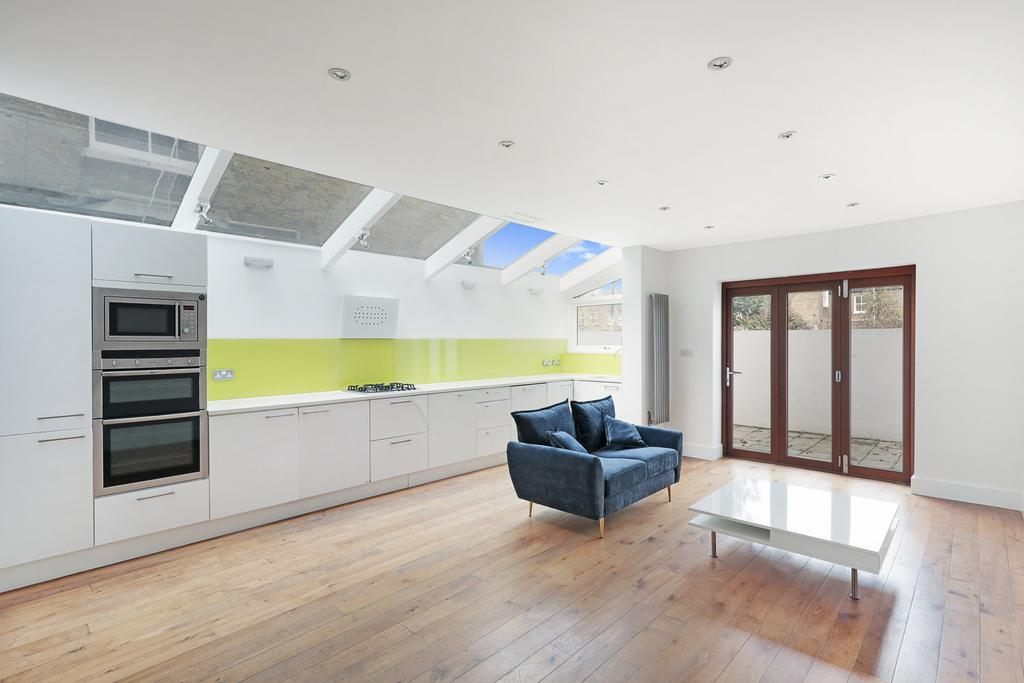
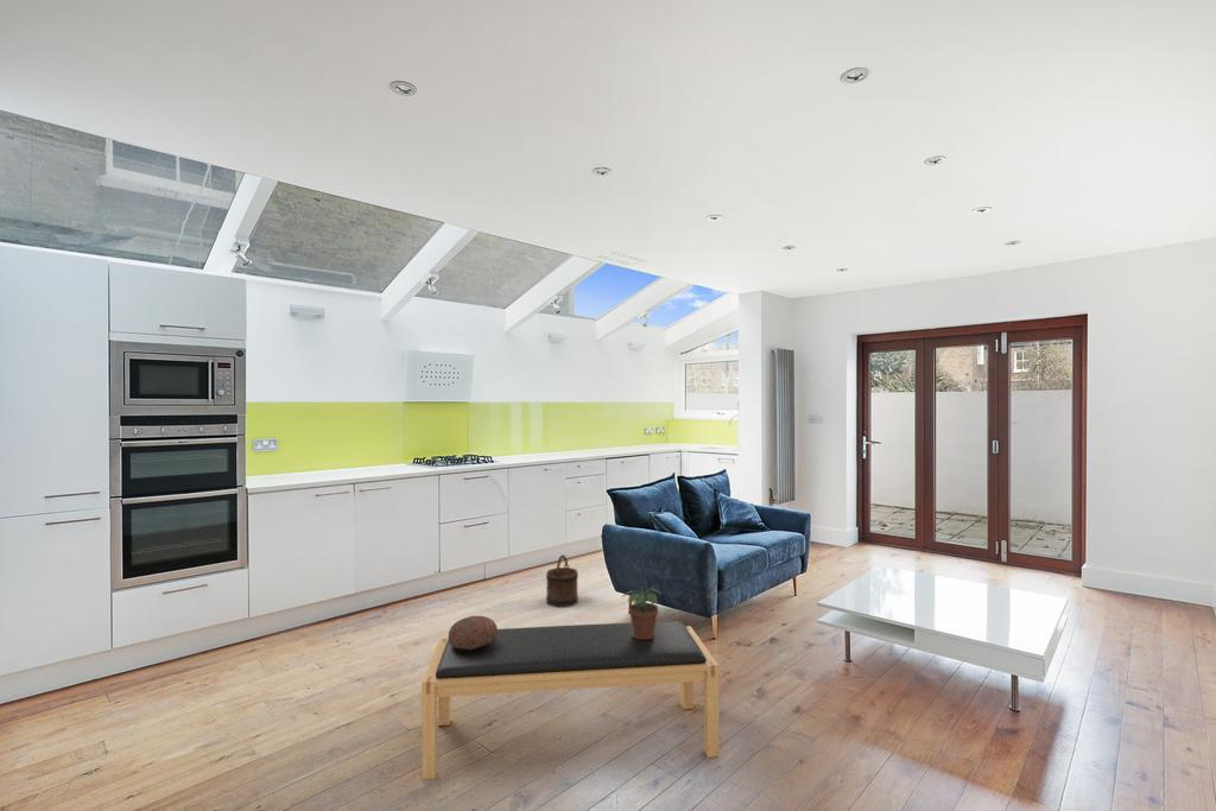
+ decorative bowl [448,615,499,651]
+ bench [420,620,720,780]
+ bucket [545,553,580,608]
+ potted plant [621,585,663,639]
